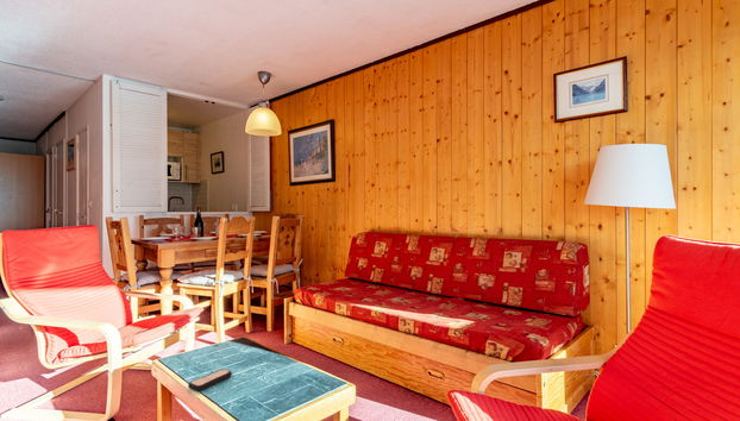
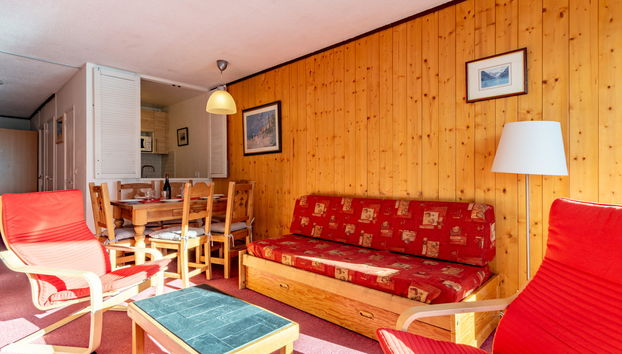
- remote control [187,369,232,392]
